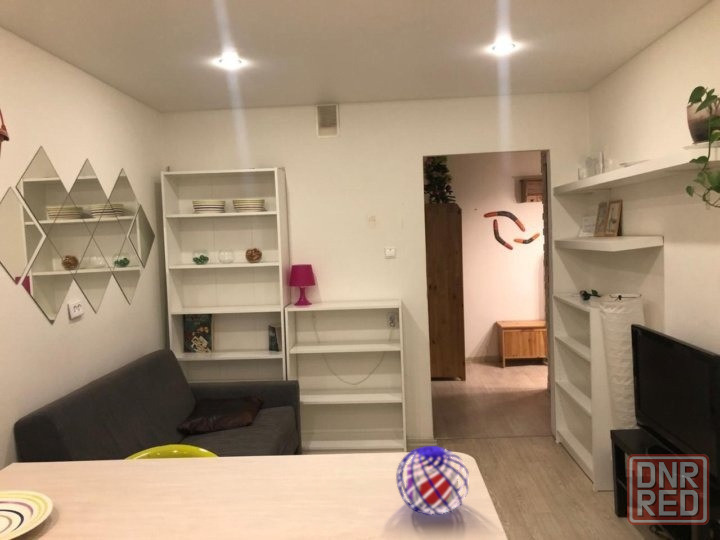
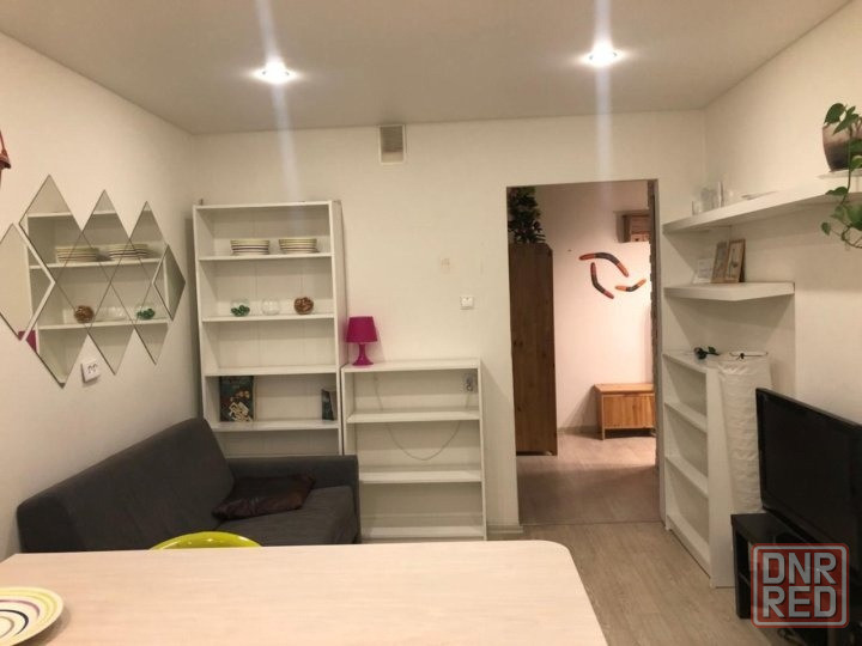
- decorative orb [395,445,470,516]
